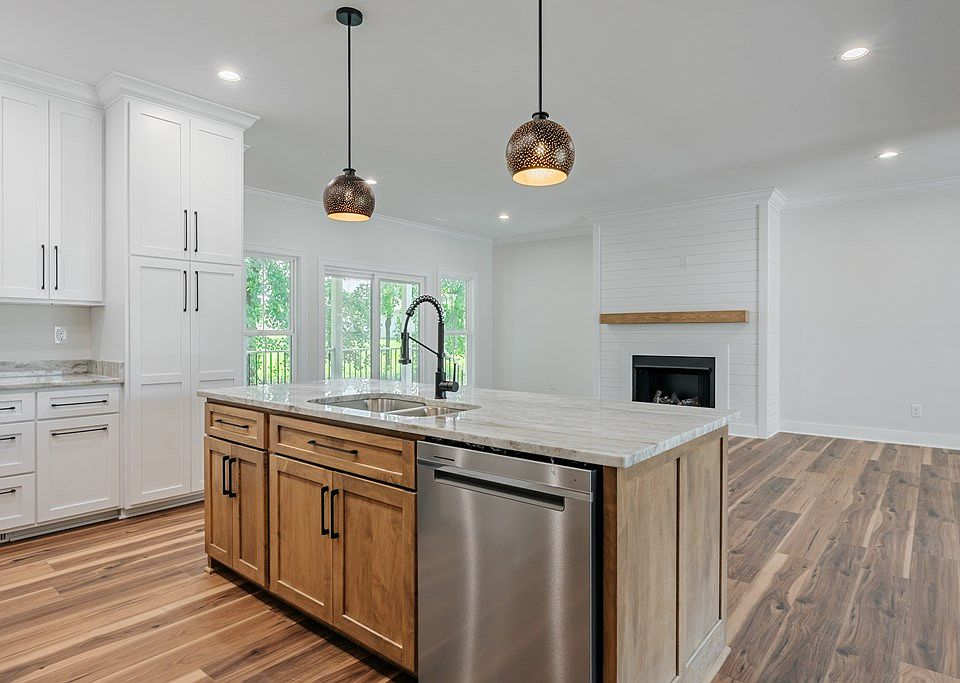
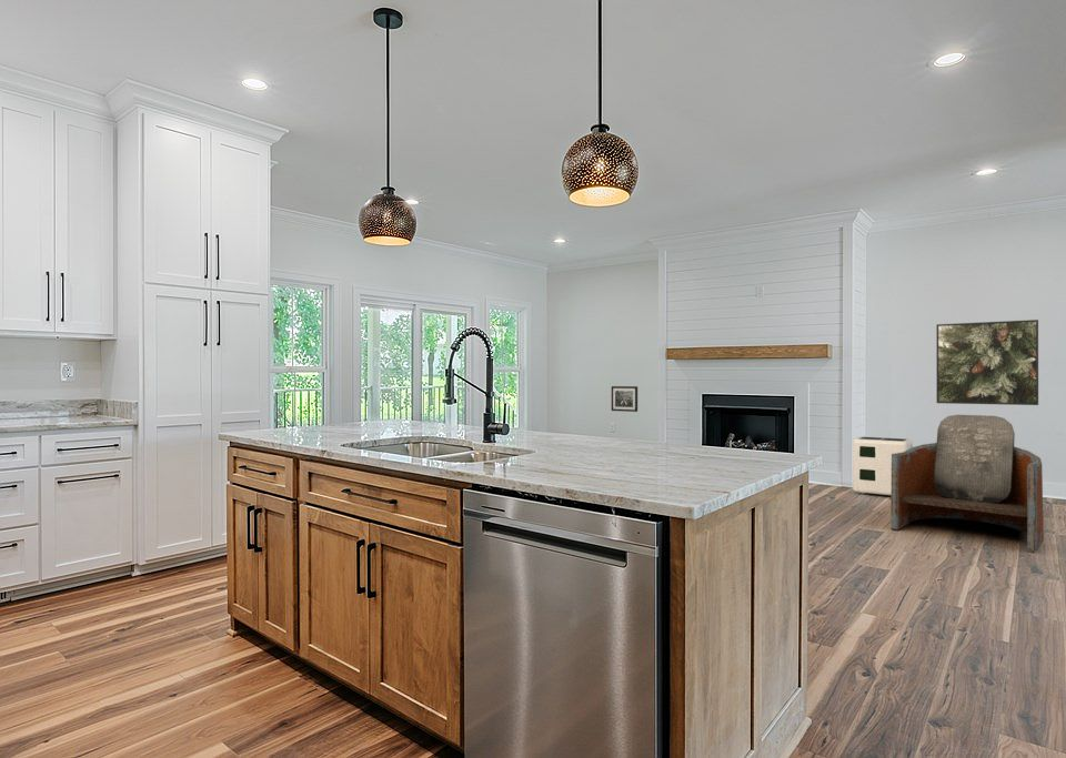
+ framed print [935,319,1039,406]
+ armchair [889,414,1045,552]
+ air purifier [852,436,914,496]
+ wall art [611,385,638,413]
